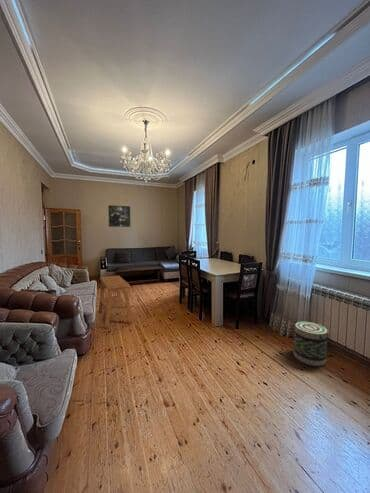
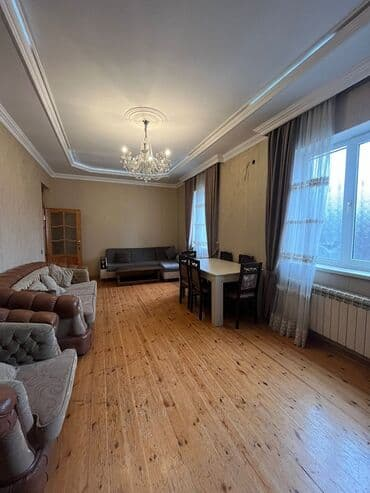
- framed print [107,204,131,228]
- basket [293,321,330,367]
- side table [98,275,133,329]
